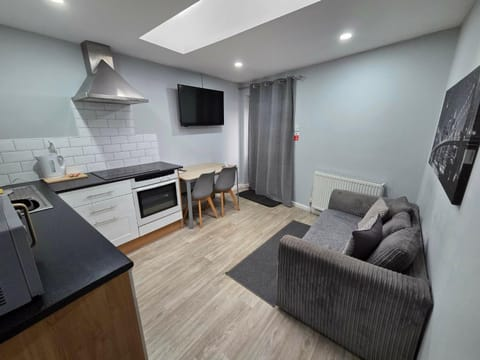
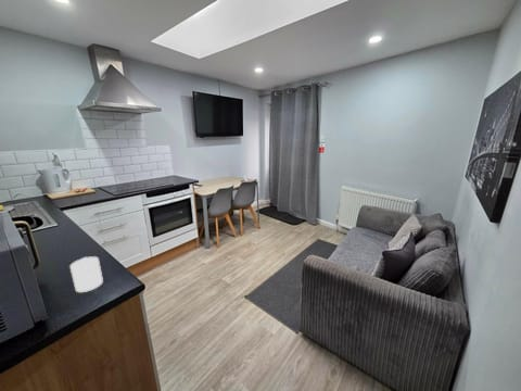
+ mug [68,255,104,293]
